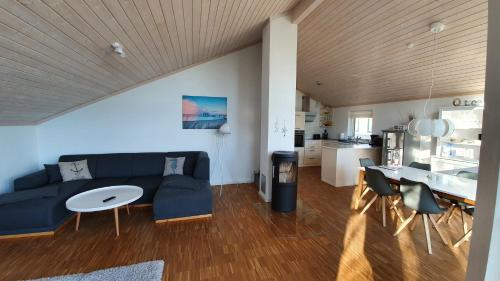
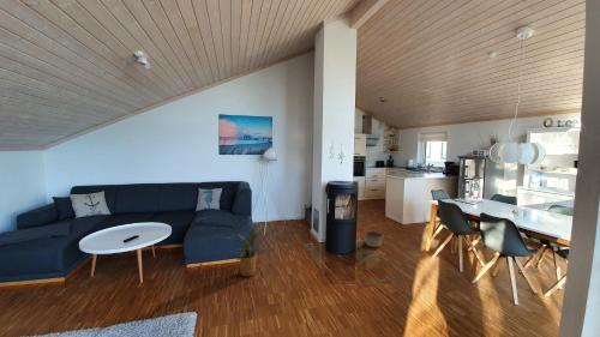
+ basket [362,223,385,248]
+ house plant [226,224,266,277]
